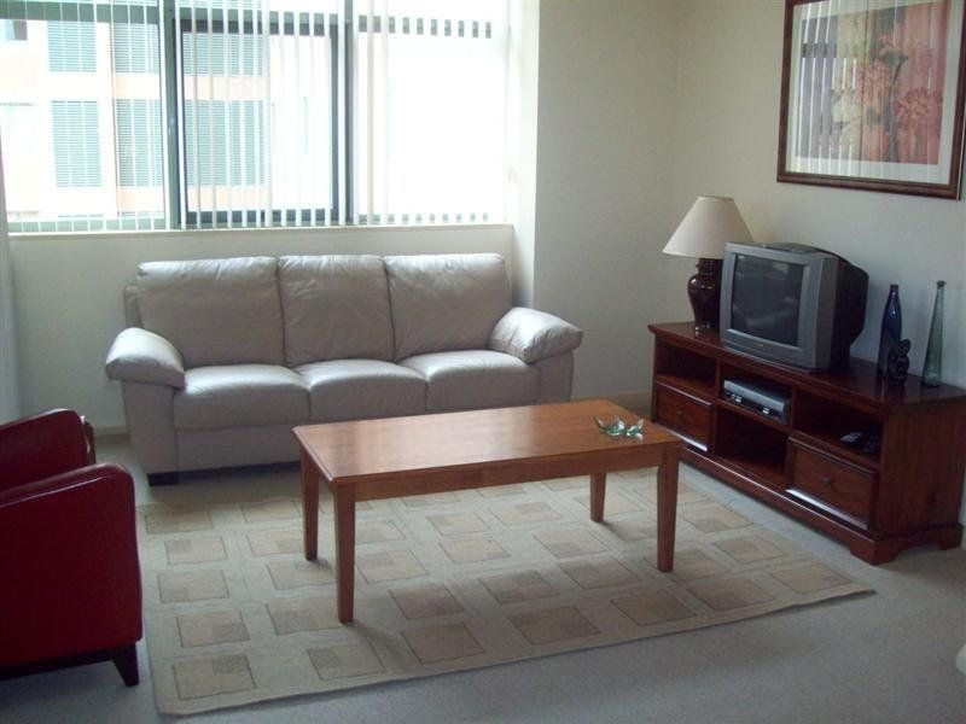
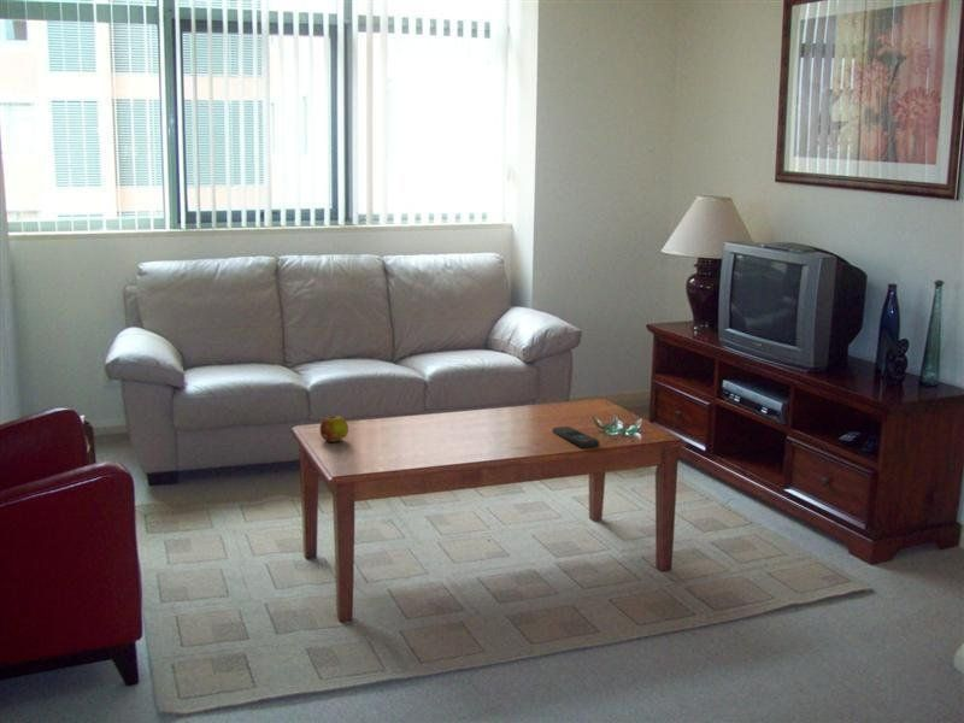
+ remote control [552,425,600,448]
+ fruit [319,415,349,443]
